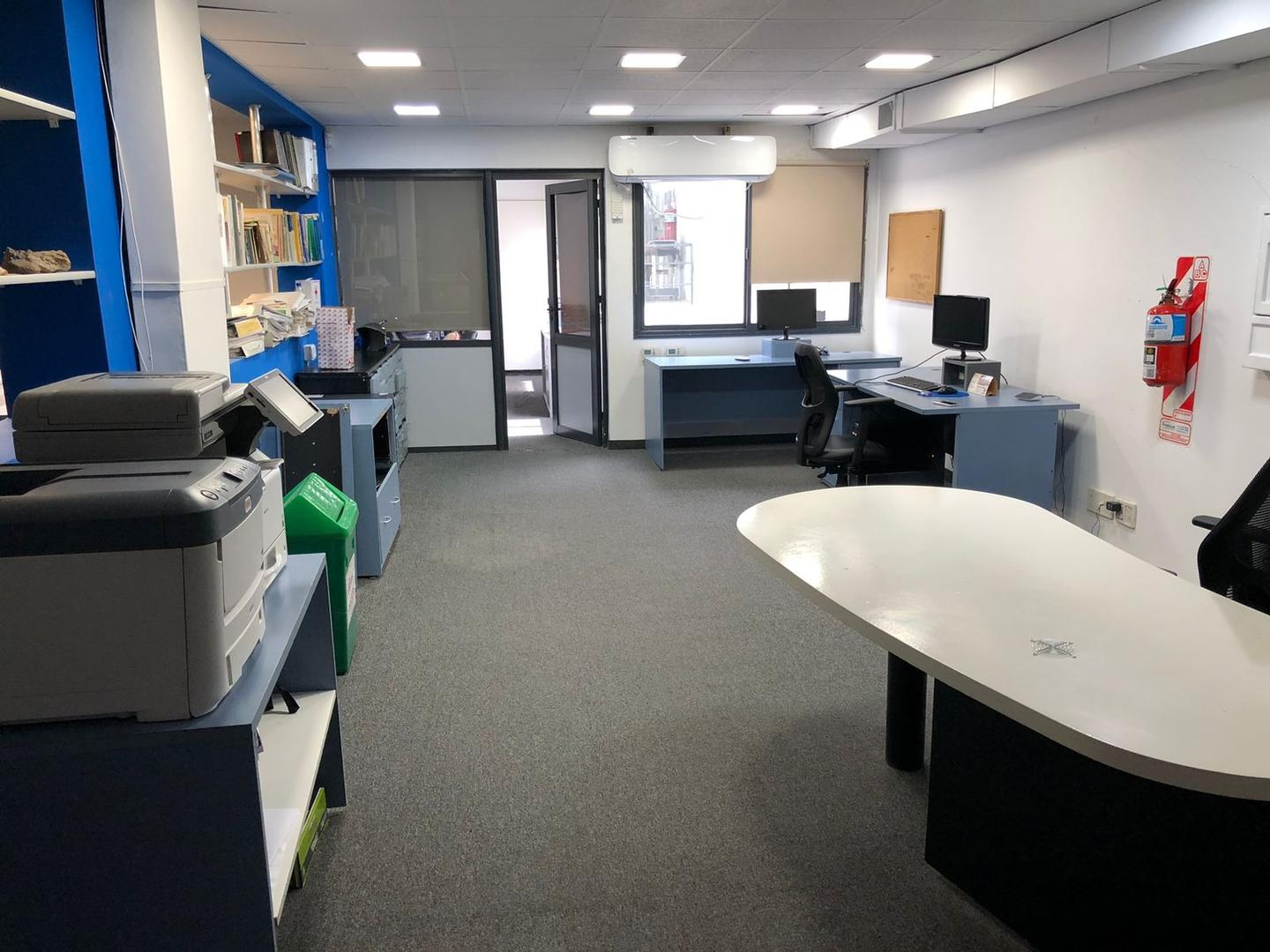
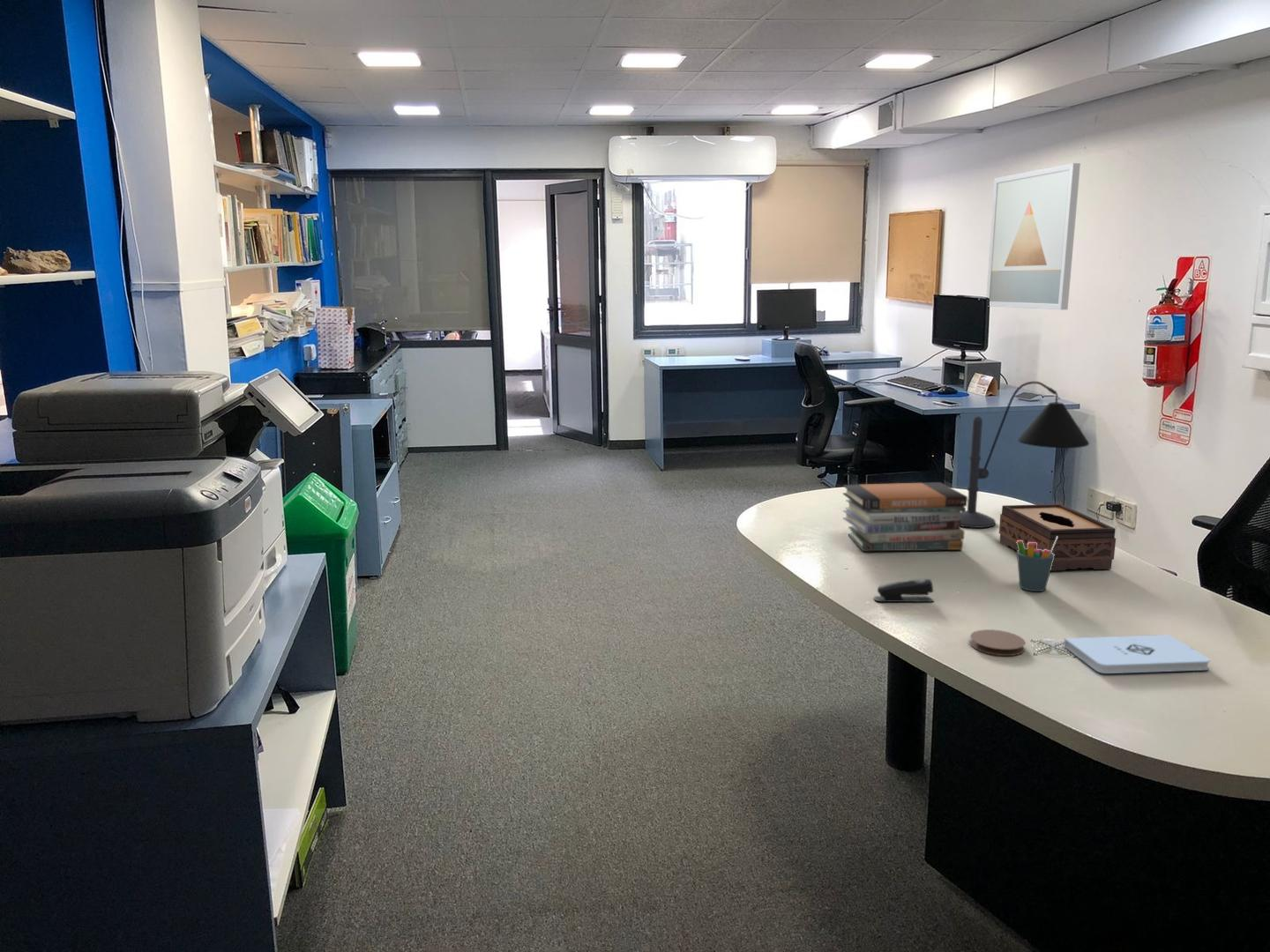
+ pen holder [1016,538,1057,592]
+ stapler [873,578,935,603]
+ notepad [1063,634,1211,674]
+ coaster [969,628,1027,657]
+ tissue box [998,503,1117,571]
+ book stack [841,481,968,552]
+ desk lamp [960,381,1090,529]
+ wall art [985,162,1081,310]
